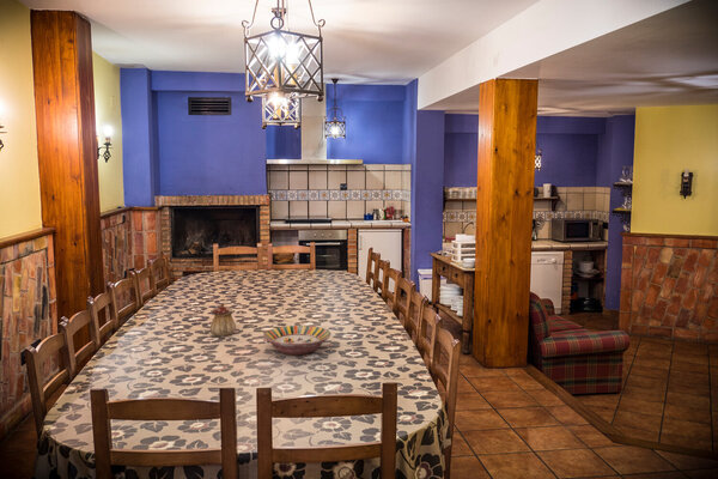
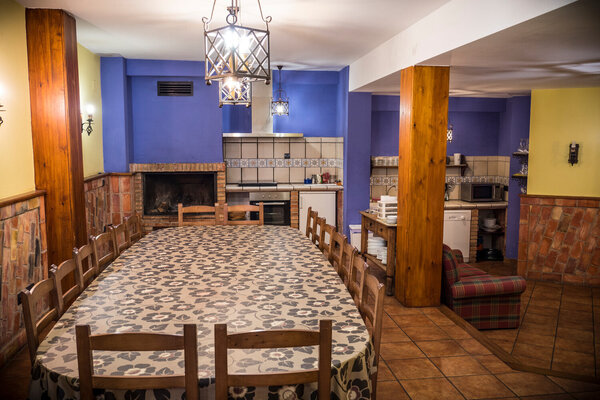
- teapot [208,302,237,338]
- serving bowl [262,325,331,356]
